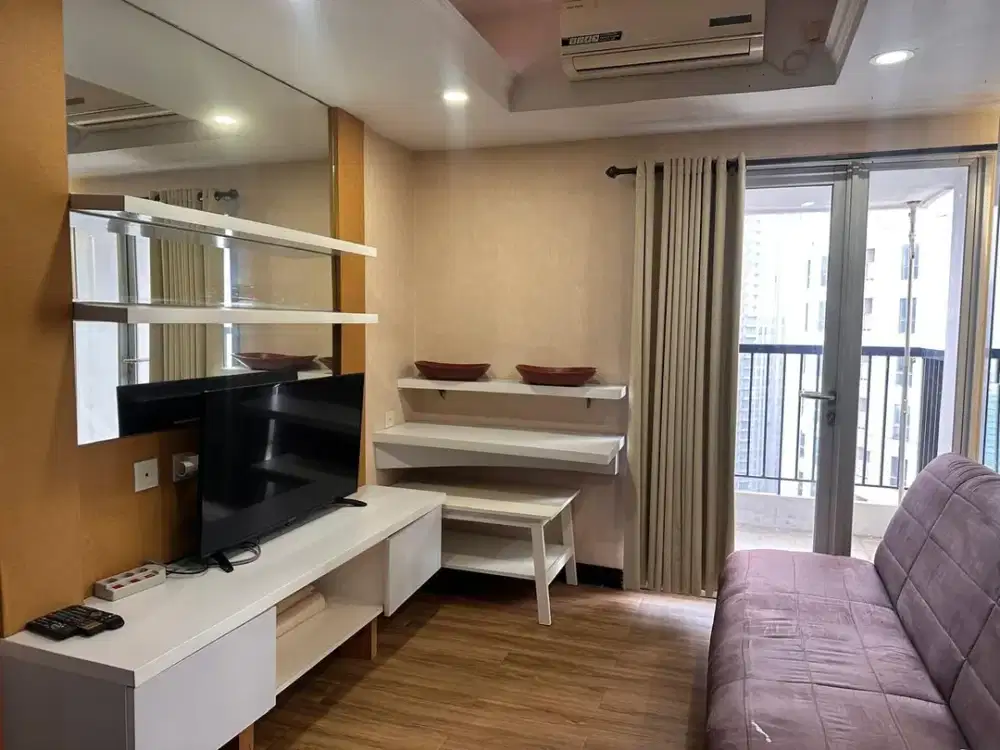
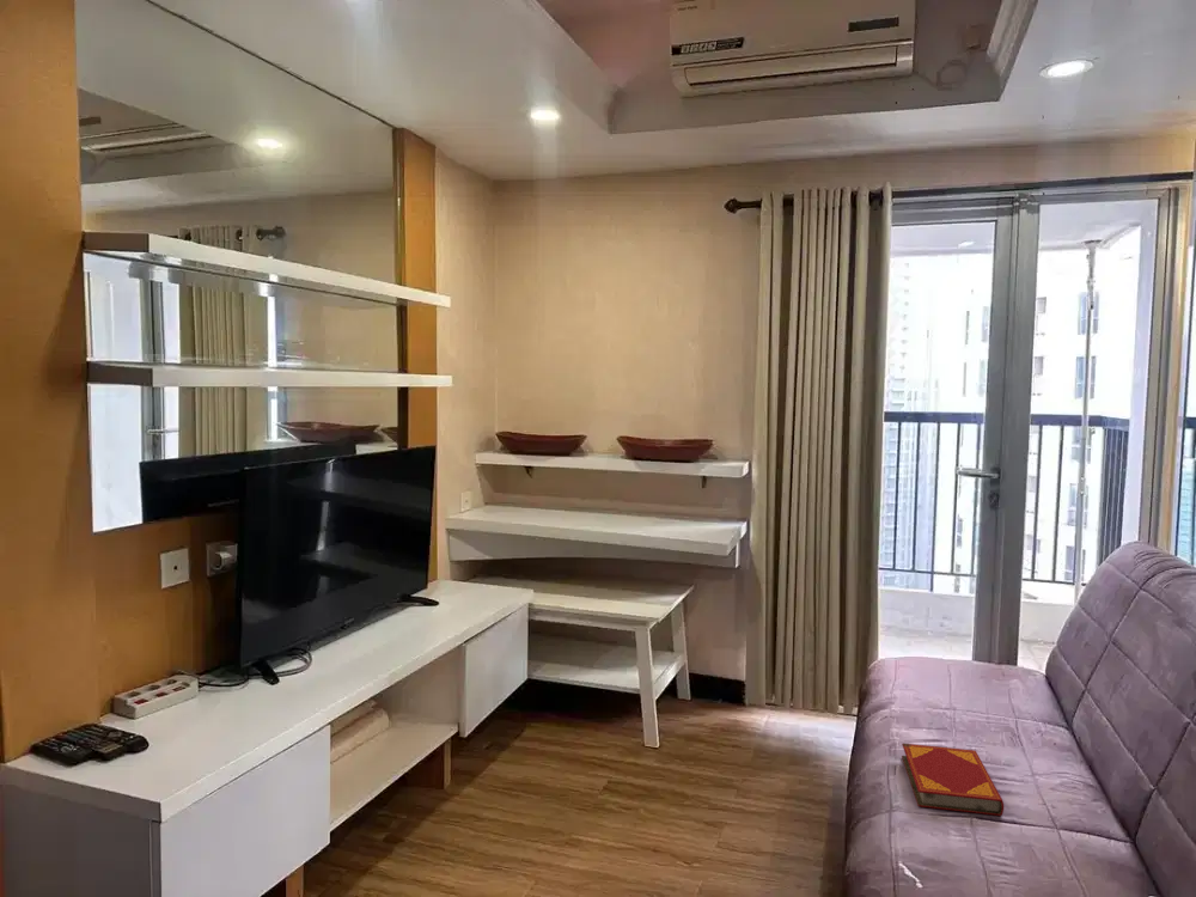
+ hardback book [901,743,1005,817]
